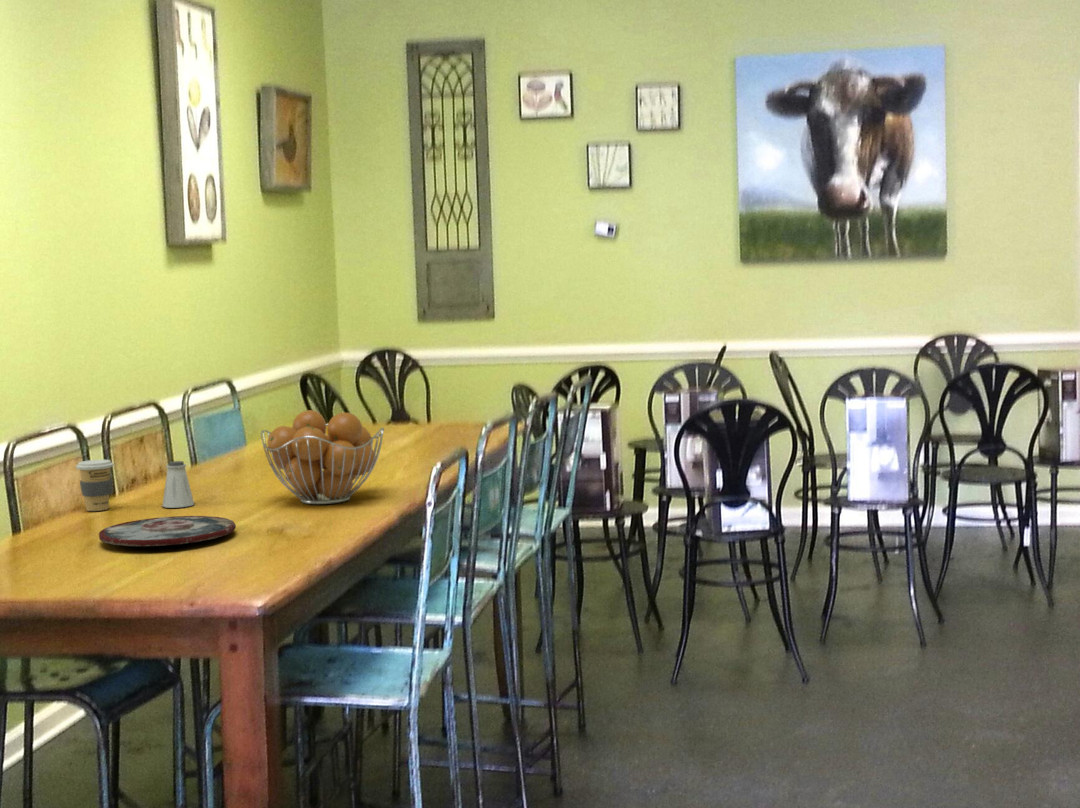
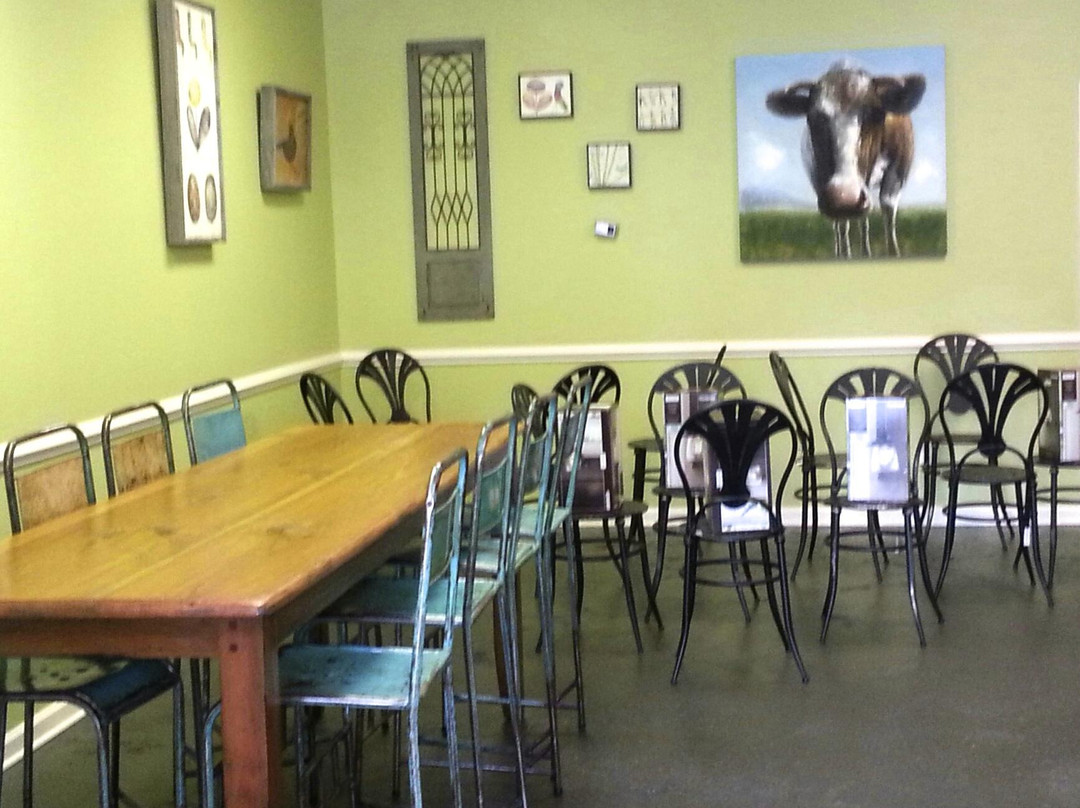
- fruit basket [260,409,385,505]
- coffee cup [75,459,115,512]
- saltshaker [161,460,195,509]
- plate [98,515,237,547]
